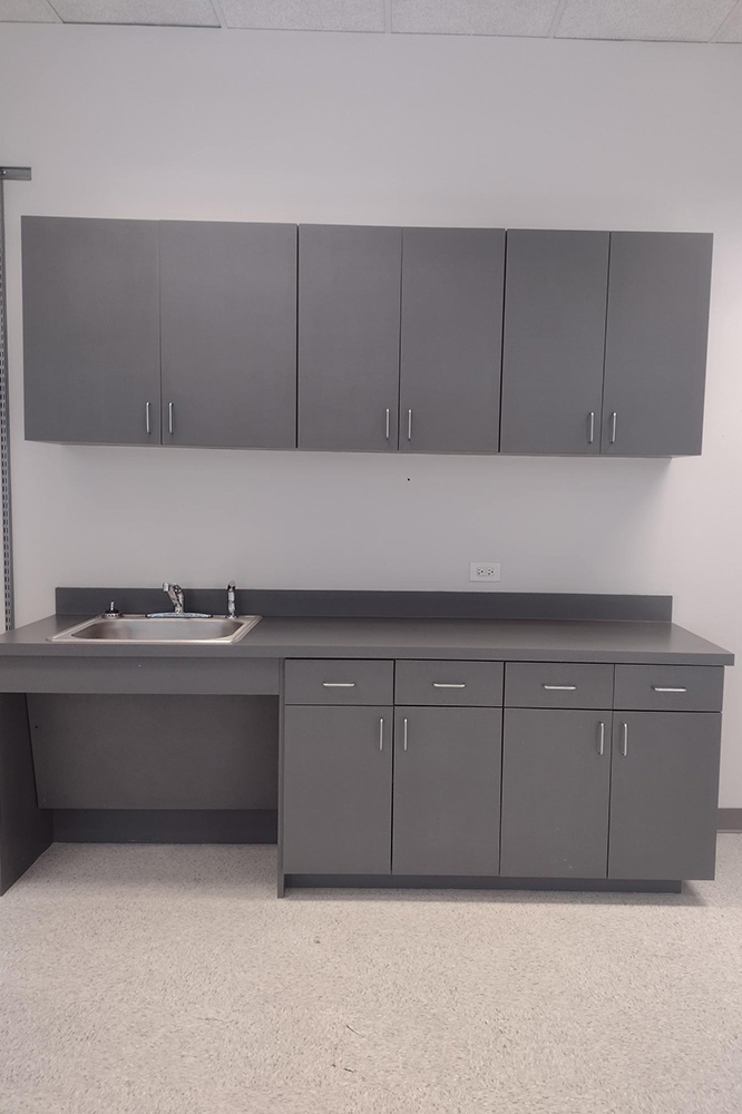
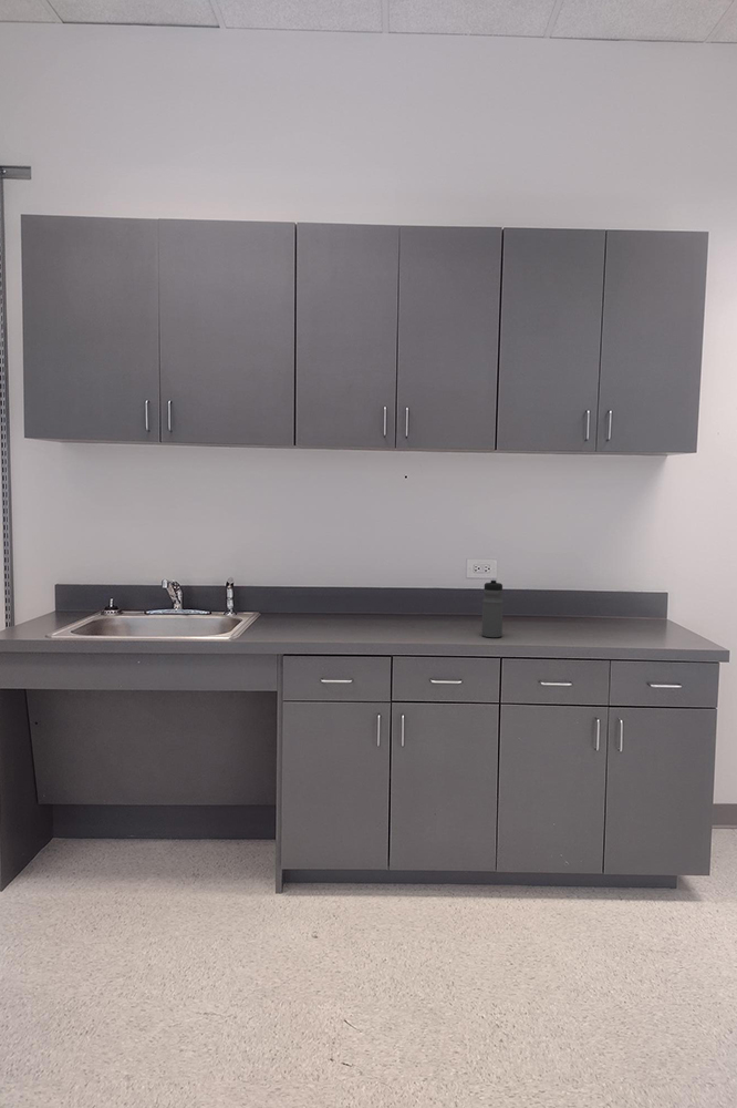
+ water bottle [480,578,505,638]
